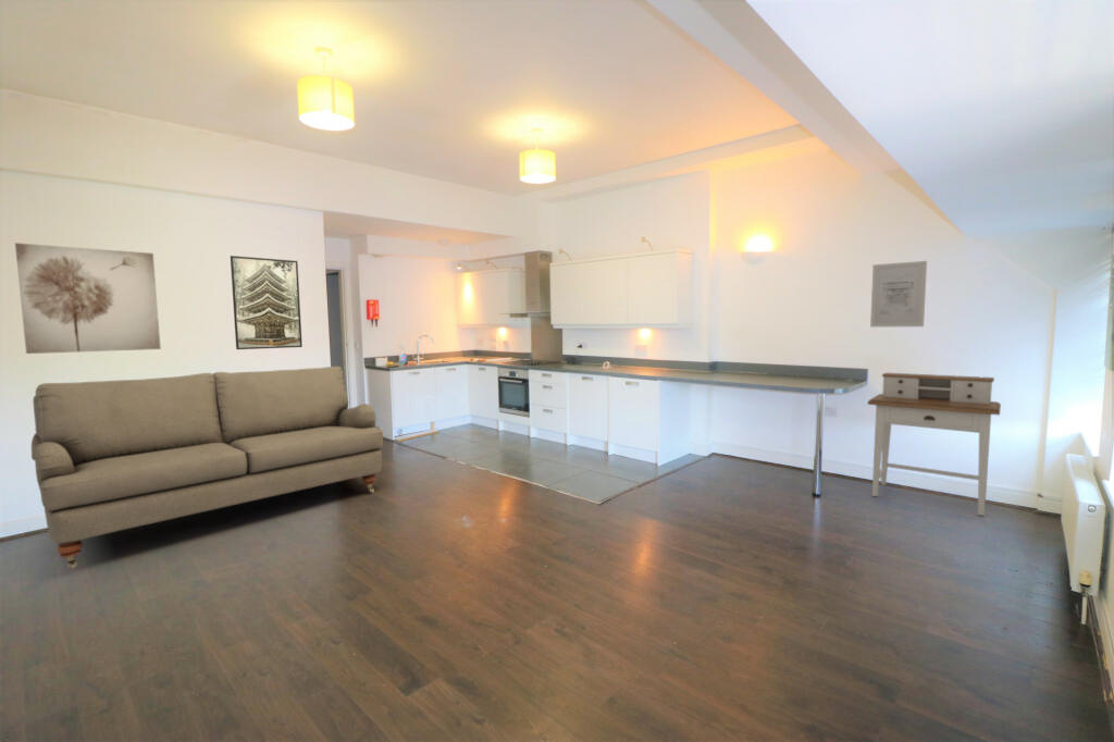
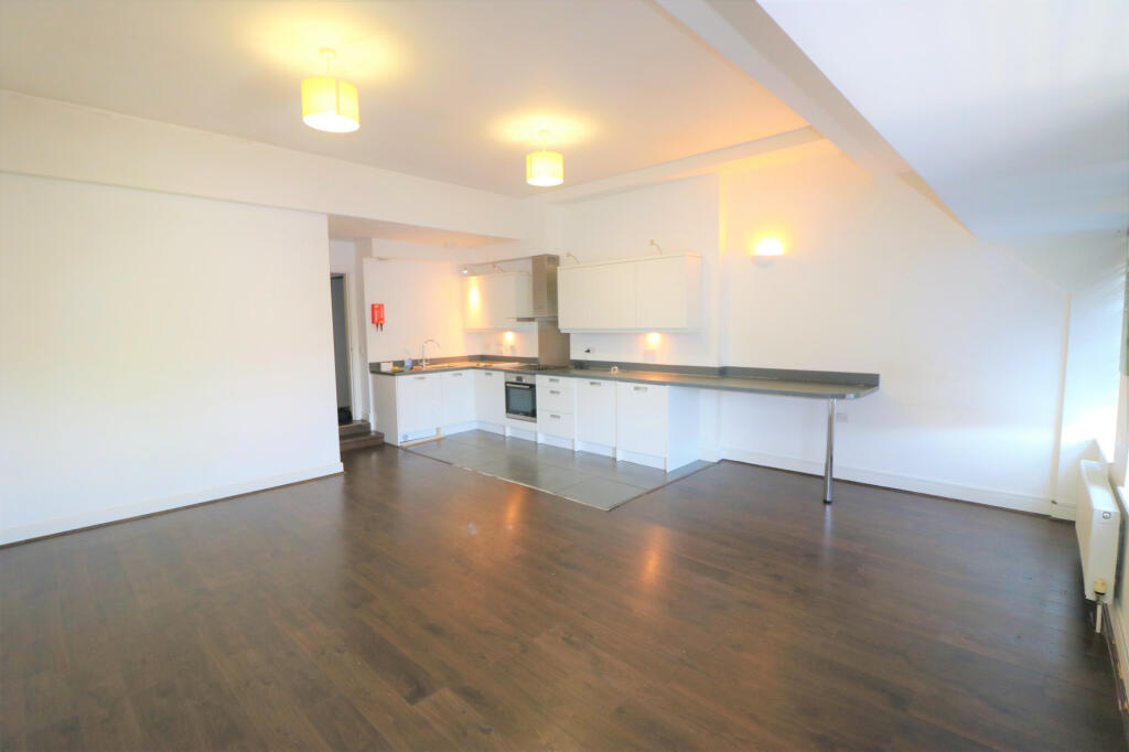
- desk [867,372,1002,517]
- wall art [14,242,162,355]
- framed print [230,255,304,350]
- wall art [869,260,928,329]
- sofa [30,366,384,571]
